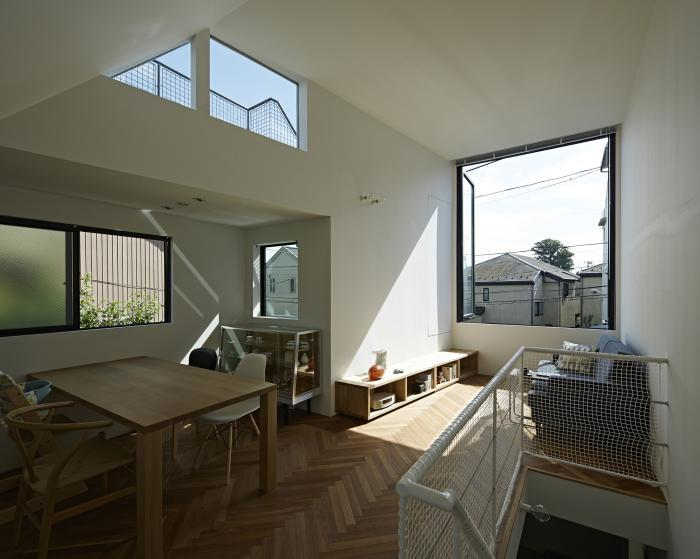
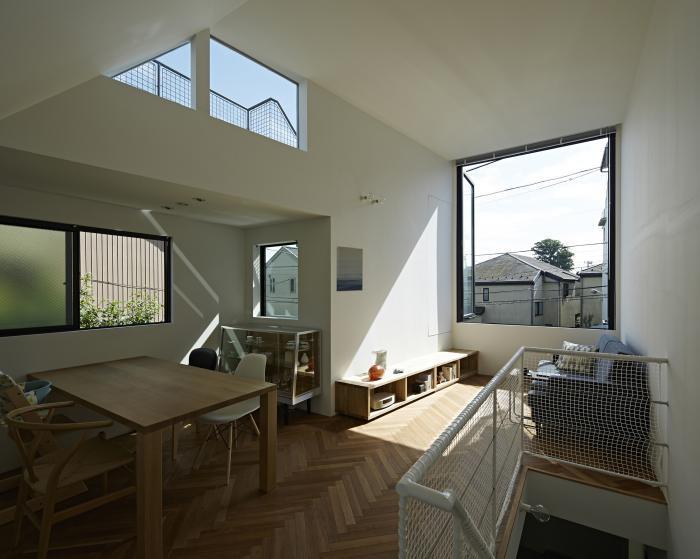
+ wall art [335,245,364,292]
